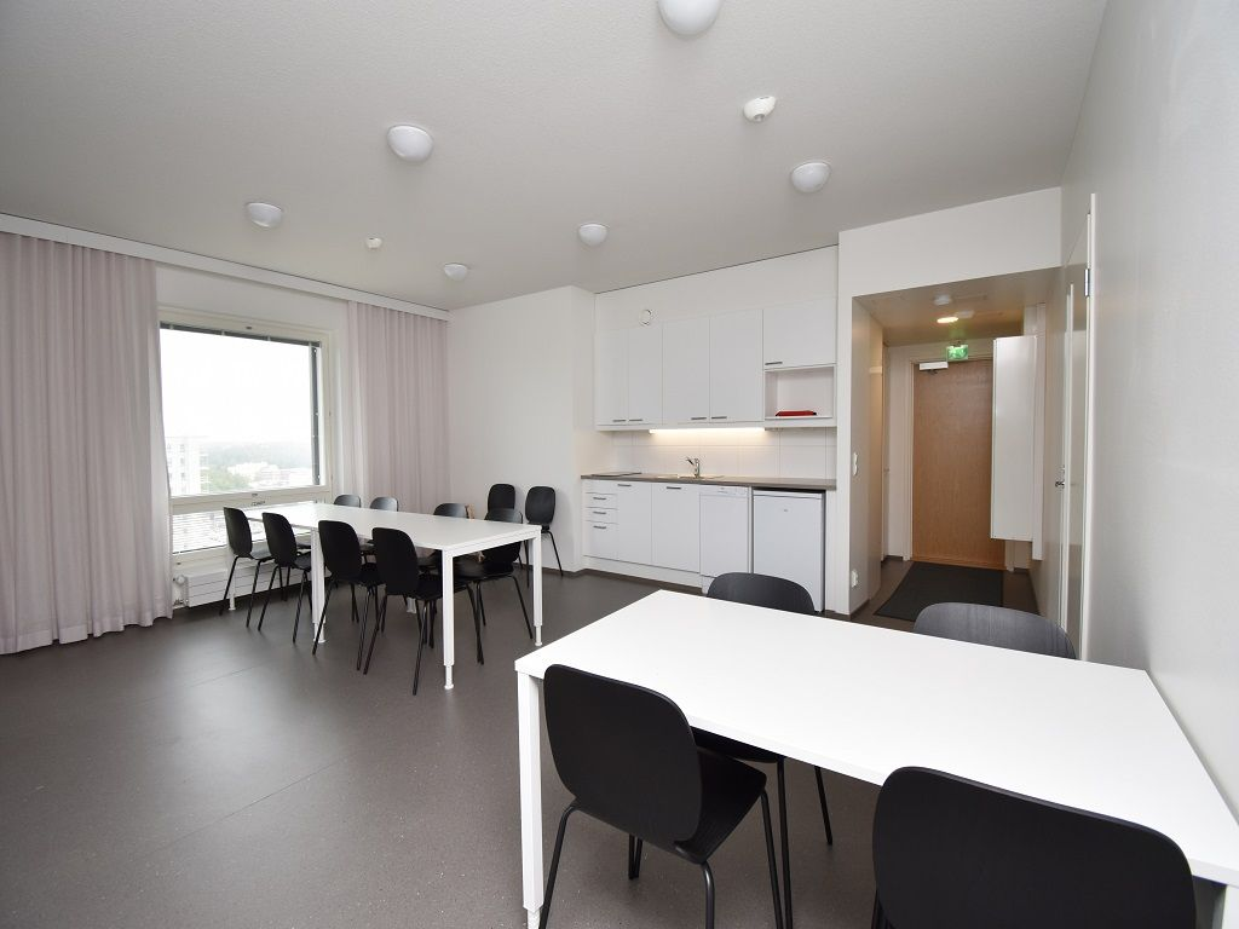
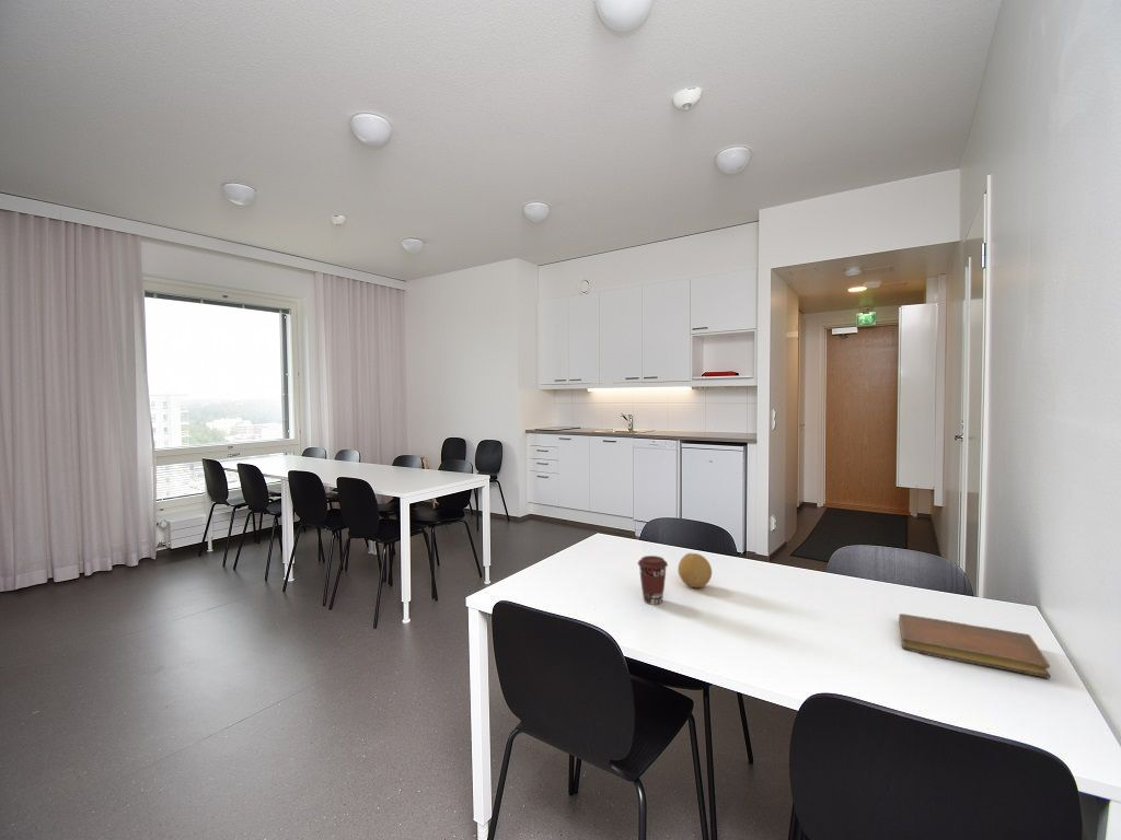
+ fruit [677,552,713,588]
+ notebook [898,612,1052,679]
+ coffee cup [637,555,669,606]
